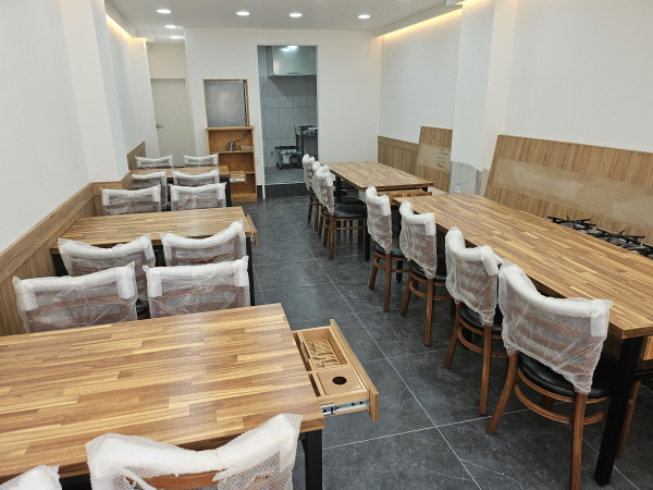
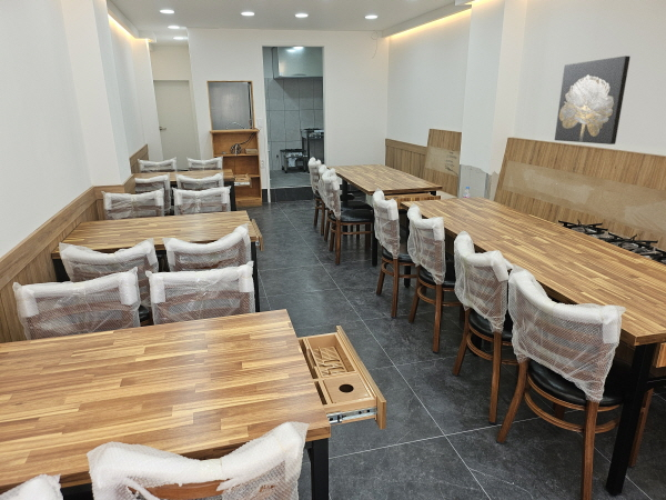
+ wall art [554,54,632,146]
